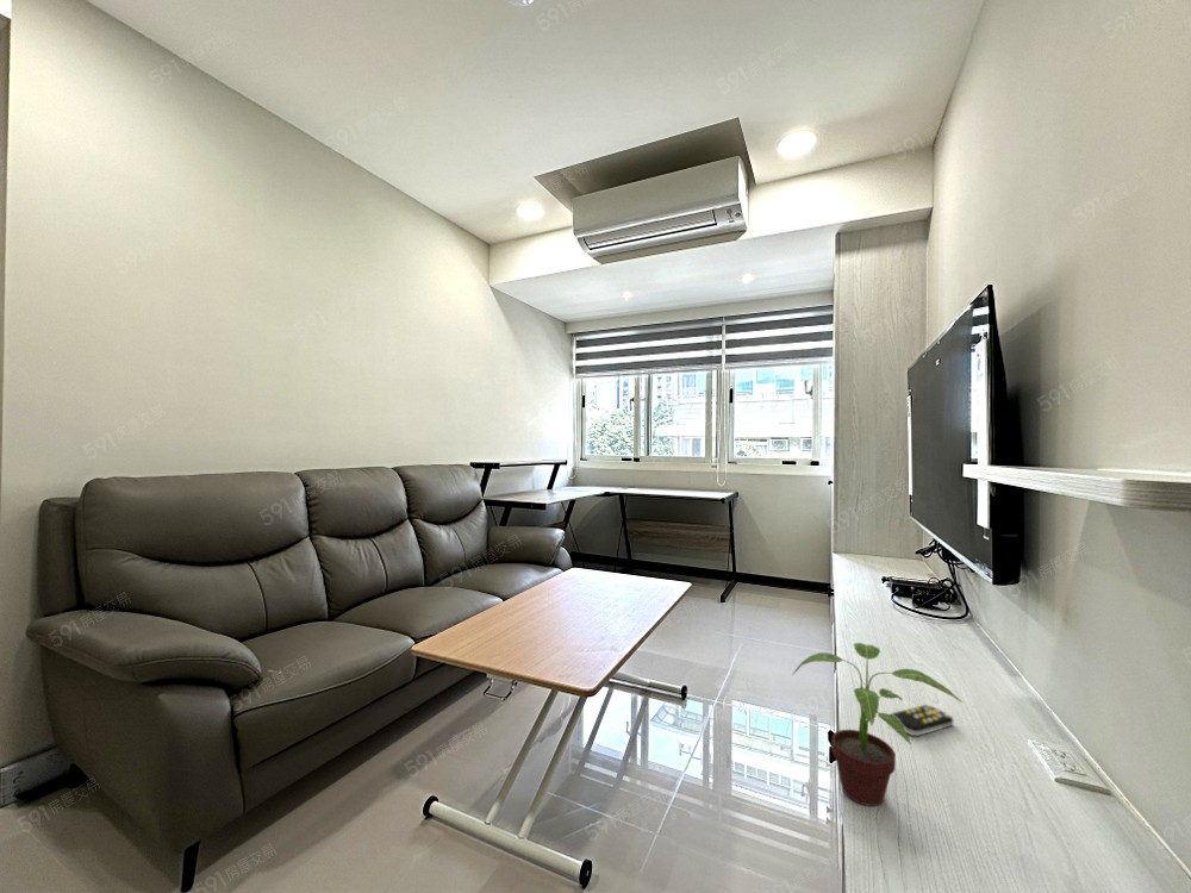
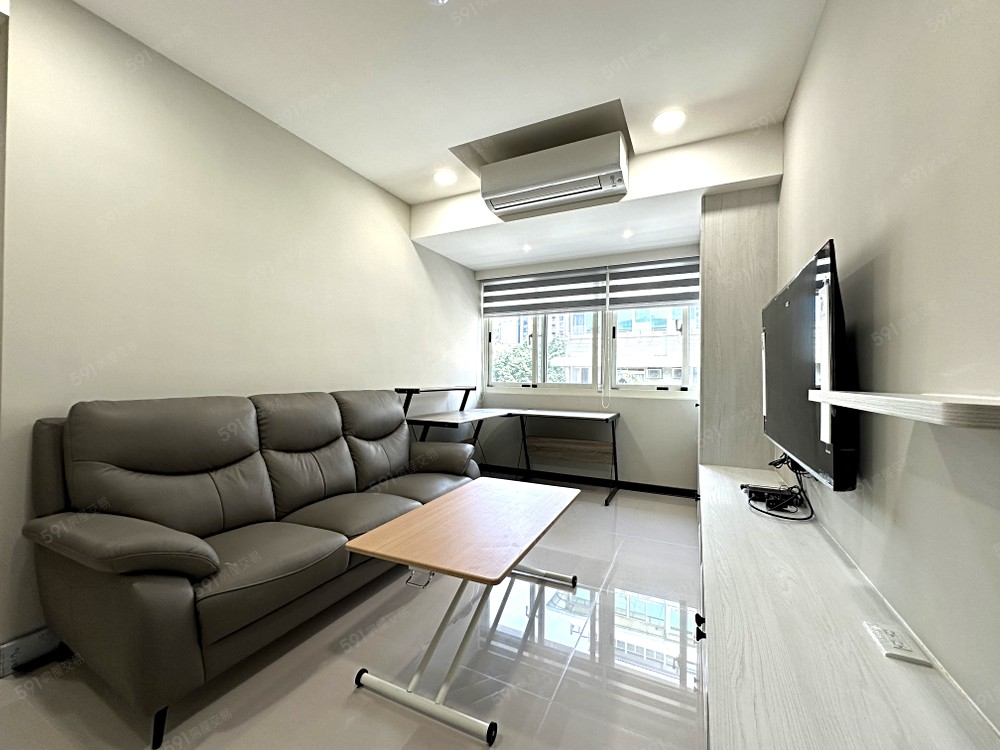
- remote control [890,704,954,737]
- potted plant [791,642,964,807]
